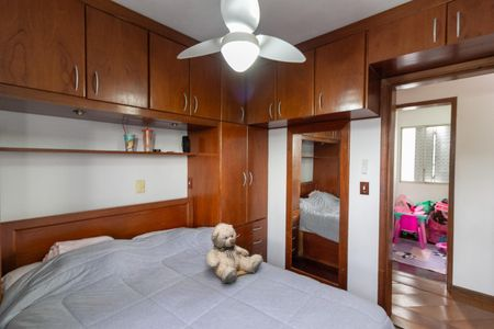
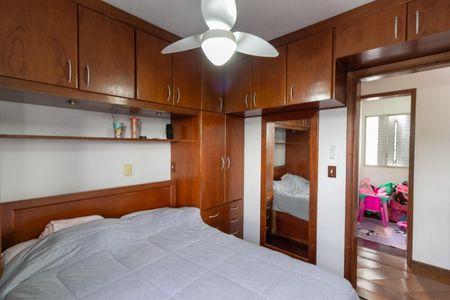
- teddy bear [205,223,265,284]
